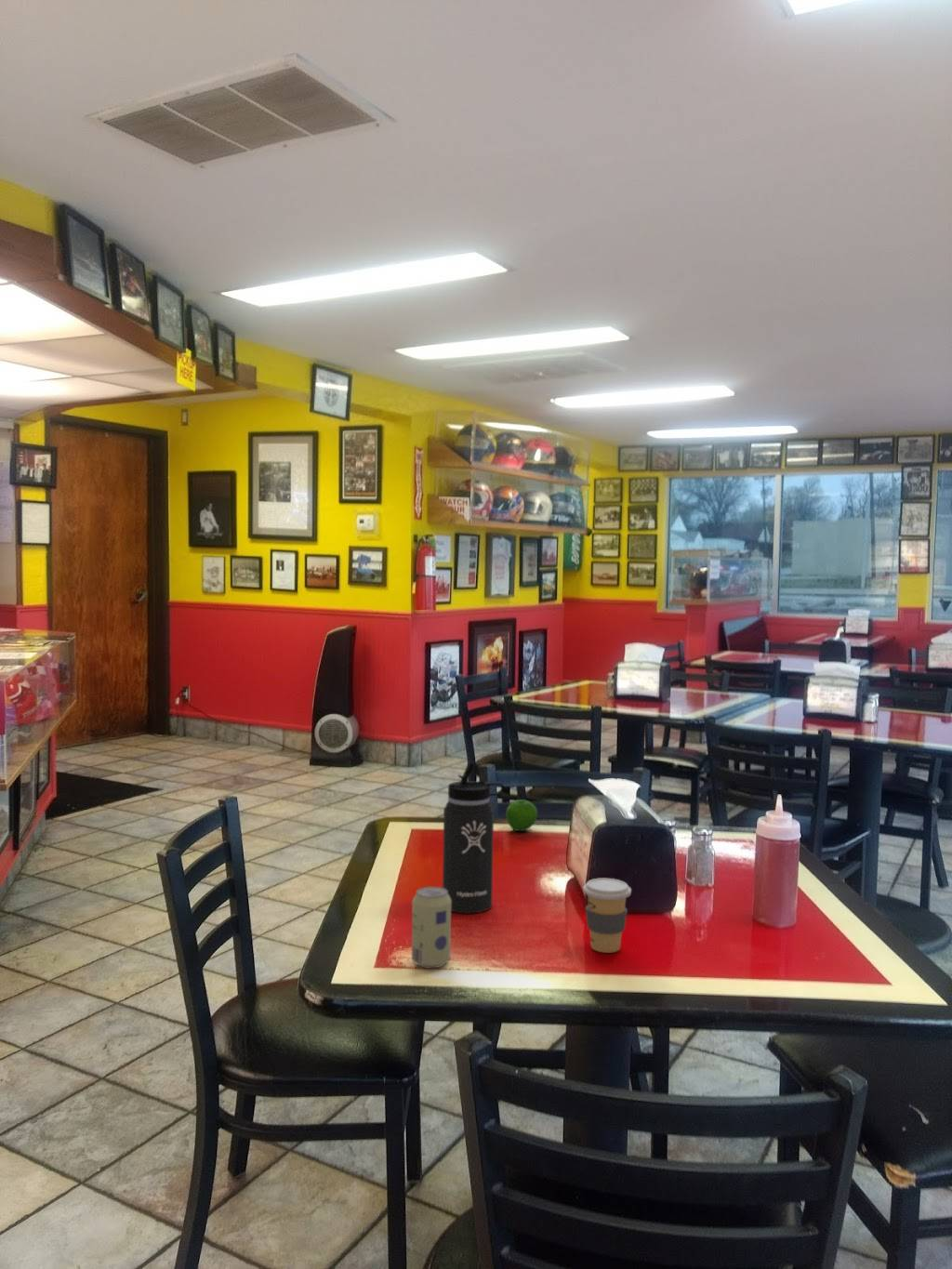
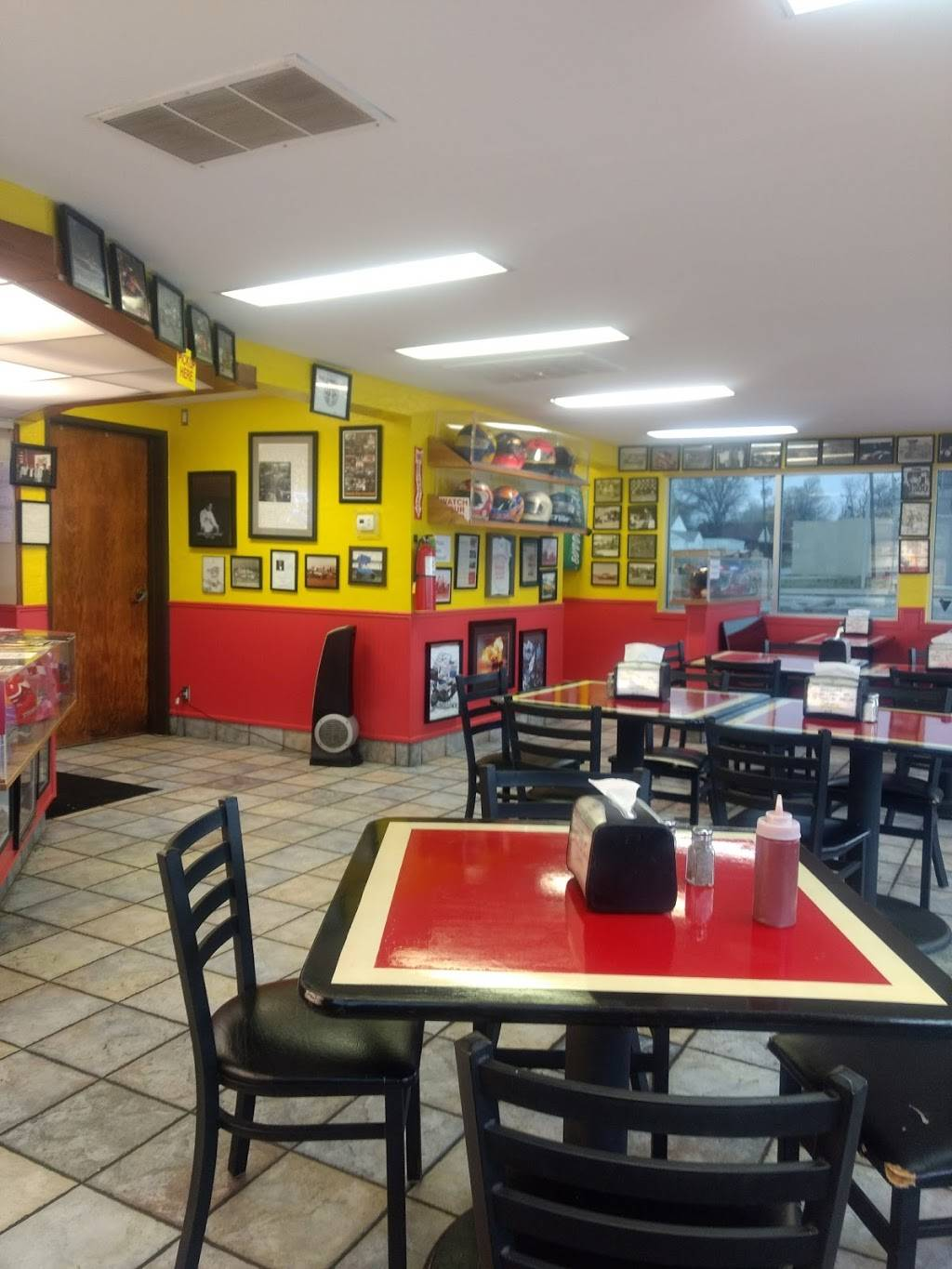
- thermos bottle [442,760,506,914]
- beverage can [411,886,452,969]
- coffee cup [582,878,632,954]
- apple [505,799,538,832]
